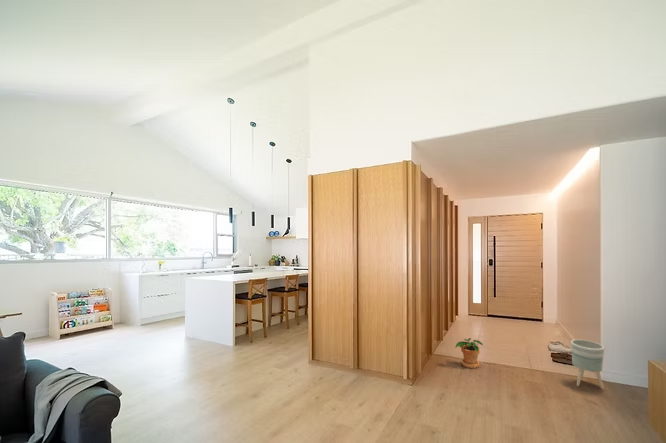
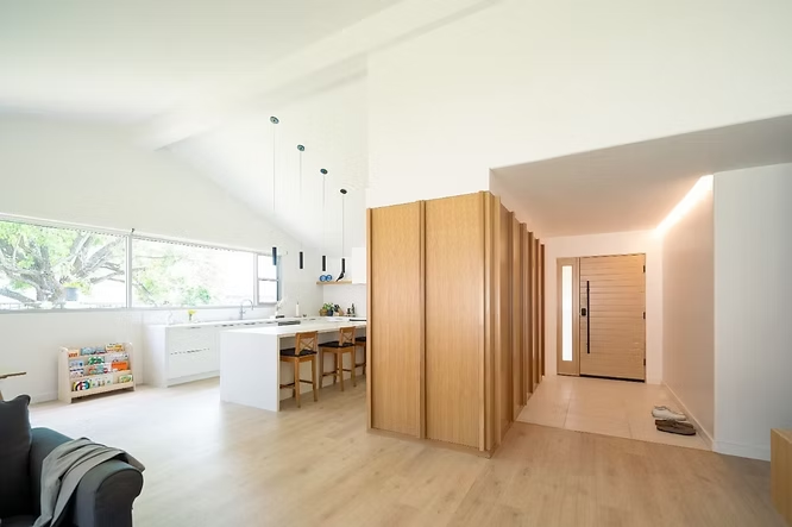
- planter [570,339,605,390]
- potted plant [454,337,484,370]
